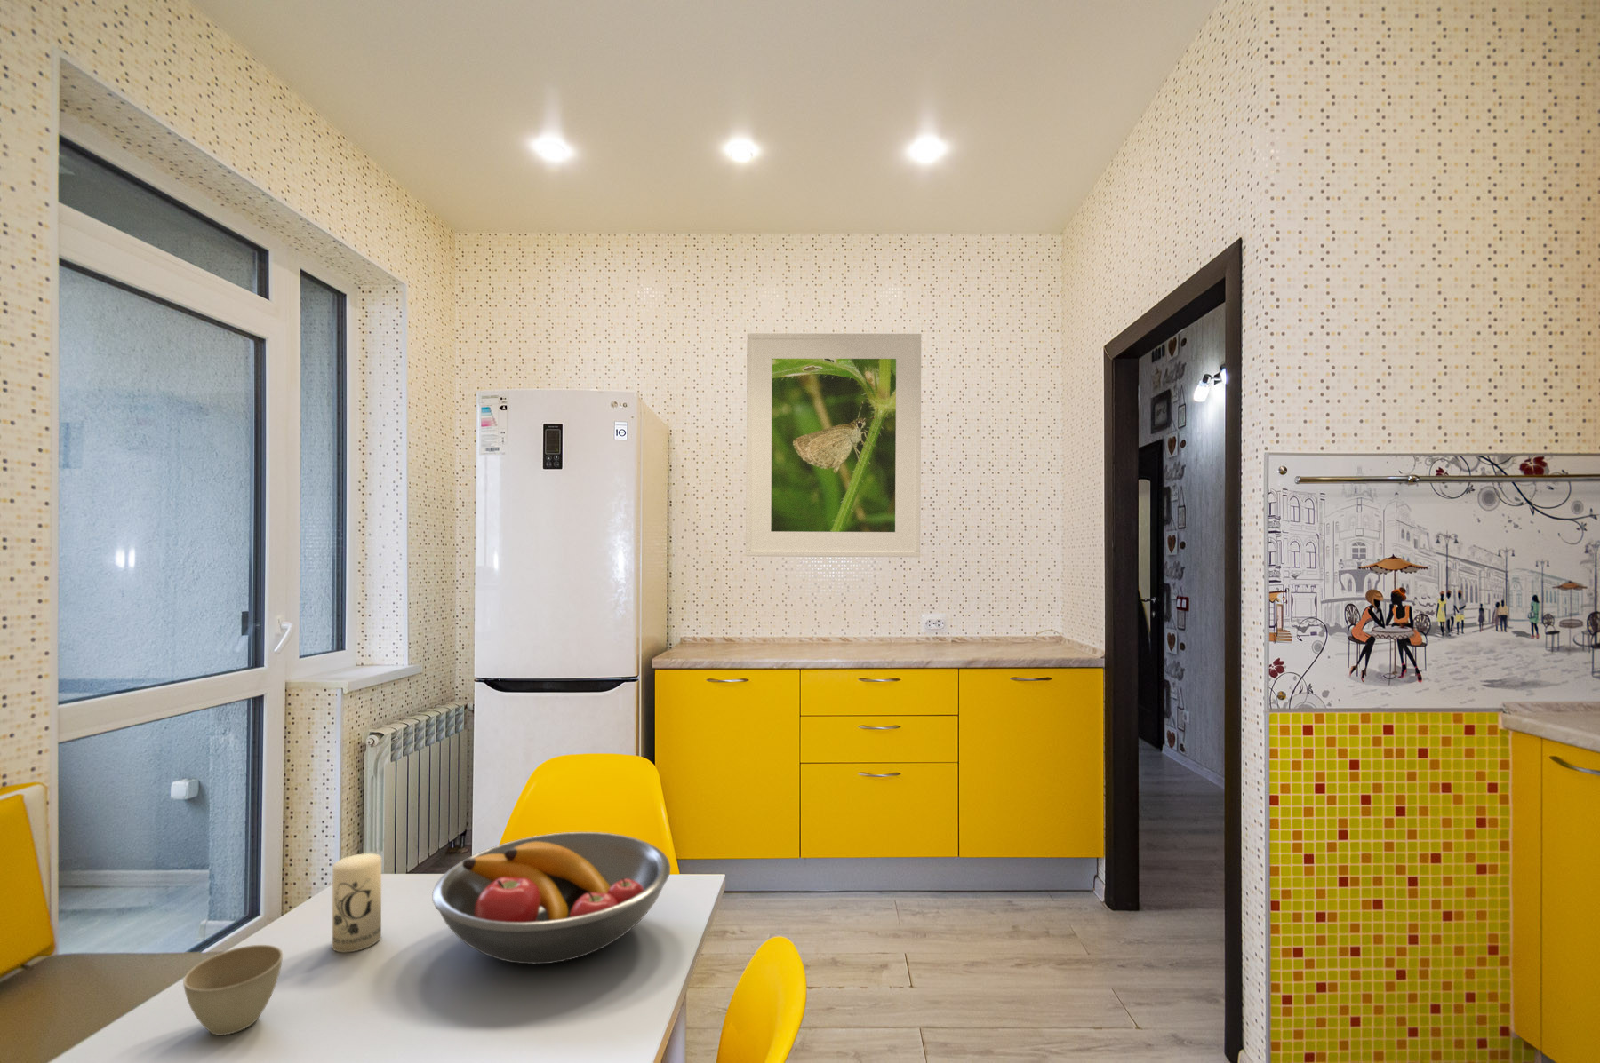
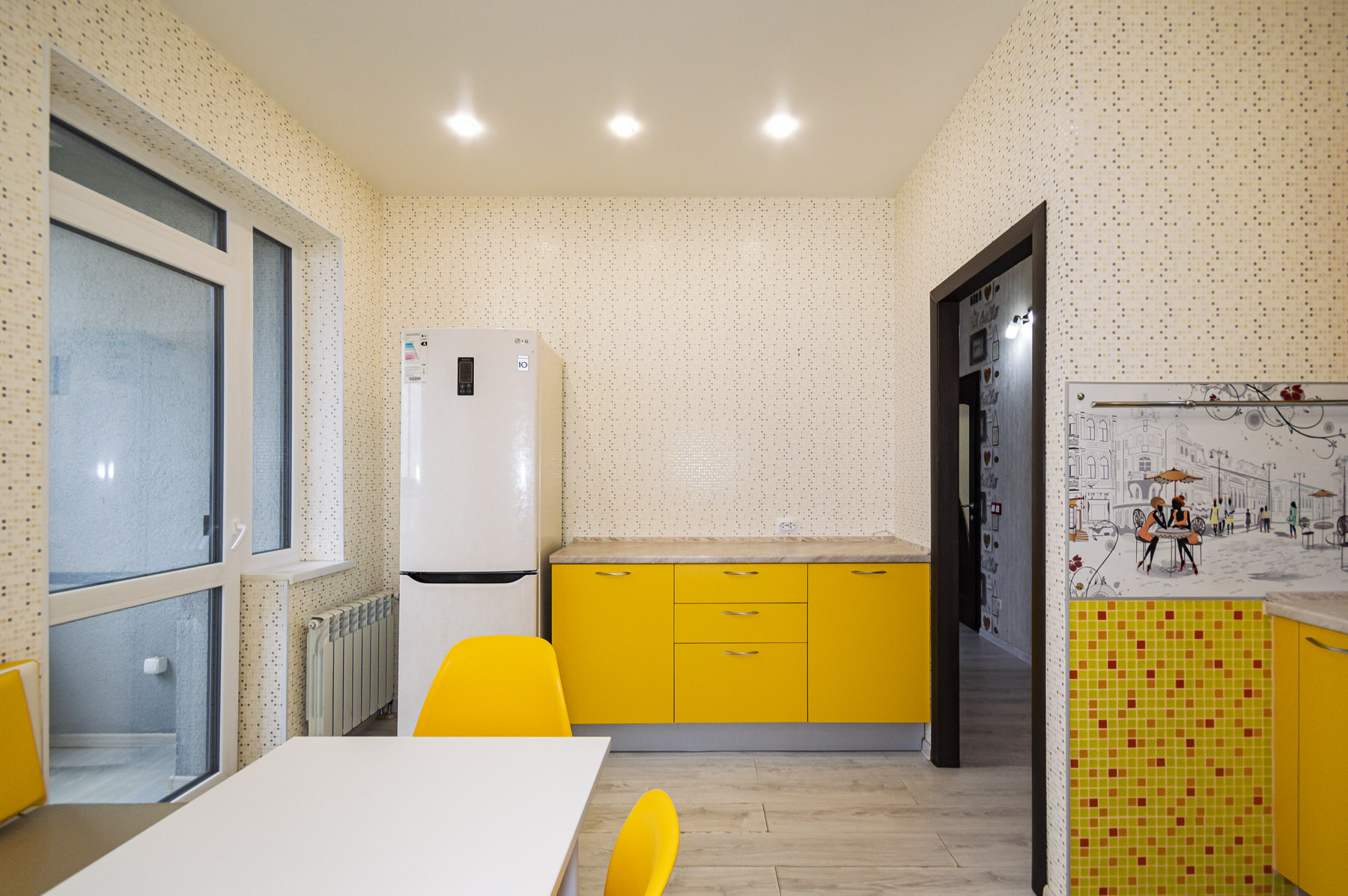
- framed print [745,333,922,558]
- flower pot [183,944,284,1037]
- fruit bowl [431,832,671,966]
- candle [331,853,382,954]
